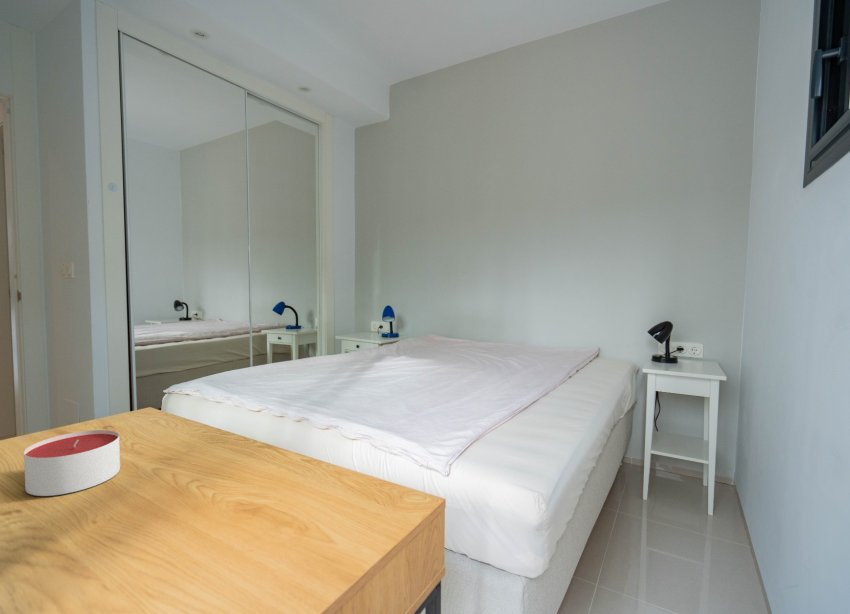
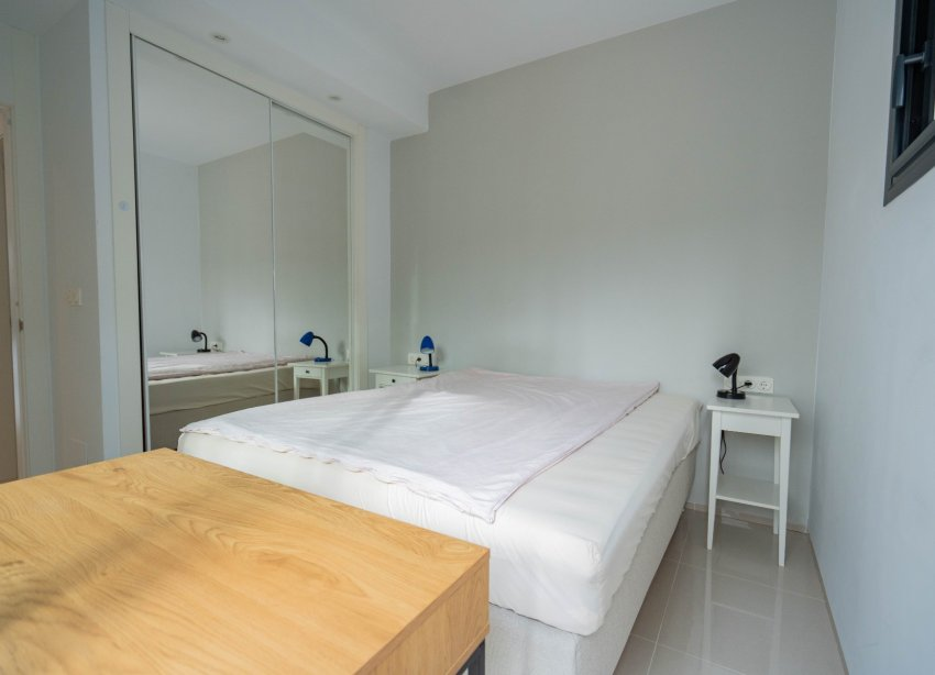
- candle [23,429,121,497]
